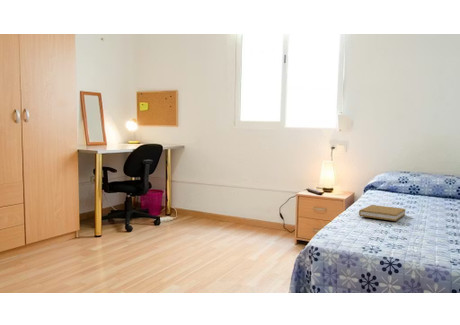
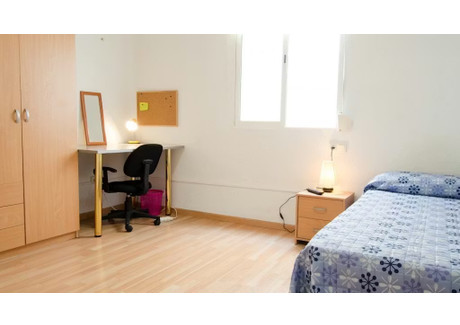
- book [358,204,406,222]
